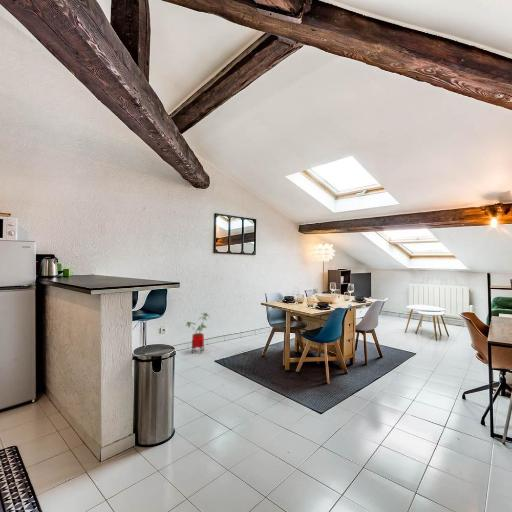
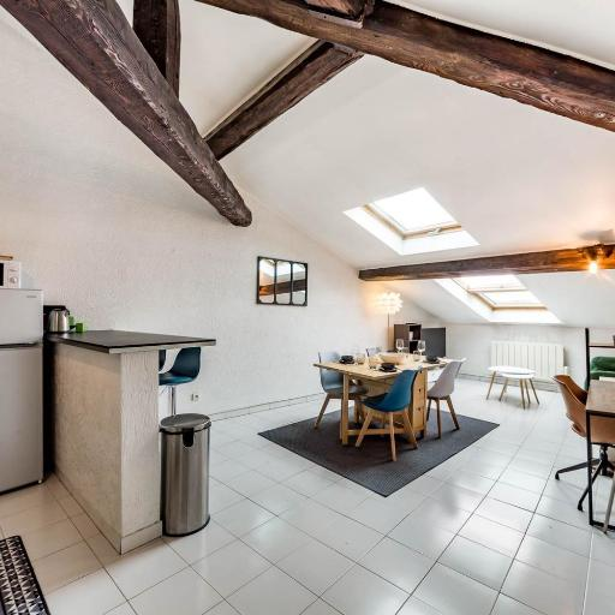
- house plant [185,312,211,354]
